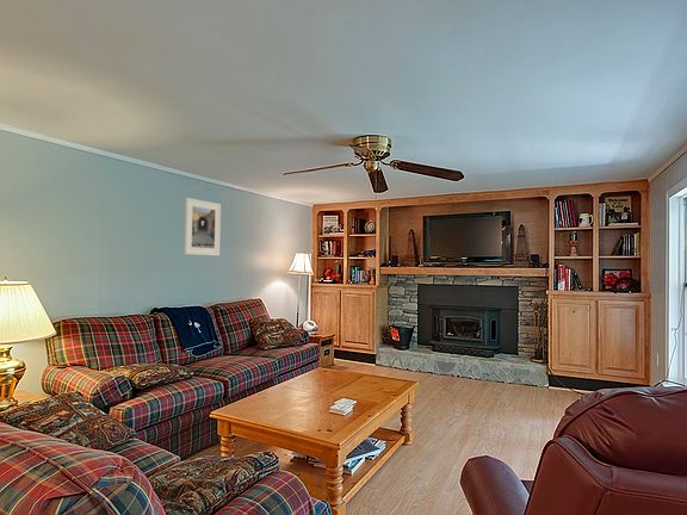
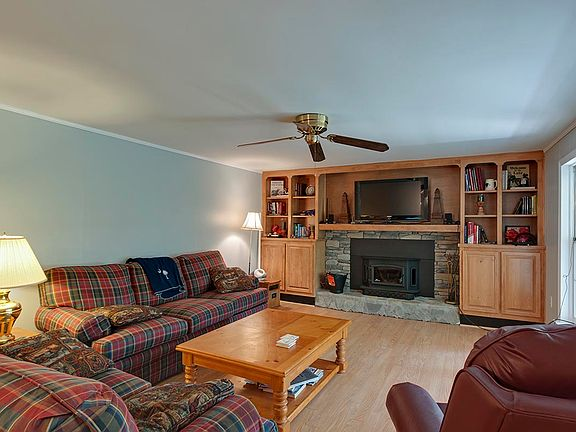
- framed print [184,197,222,256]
